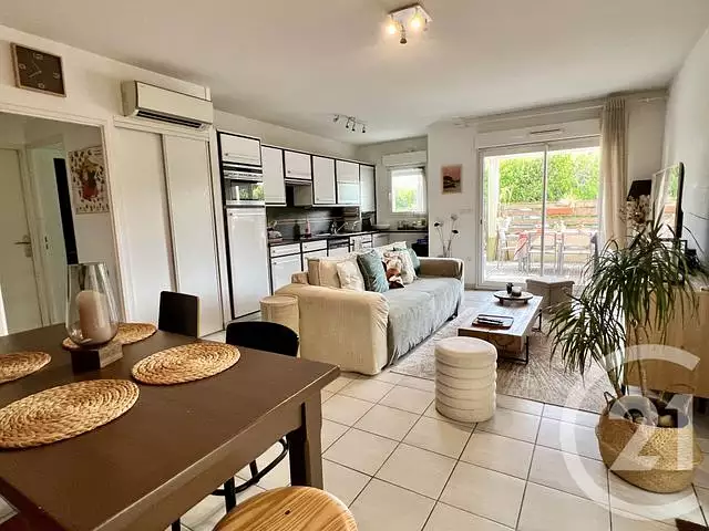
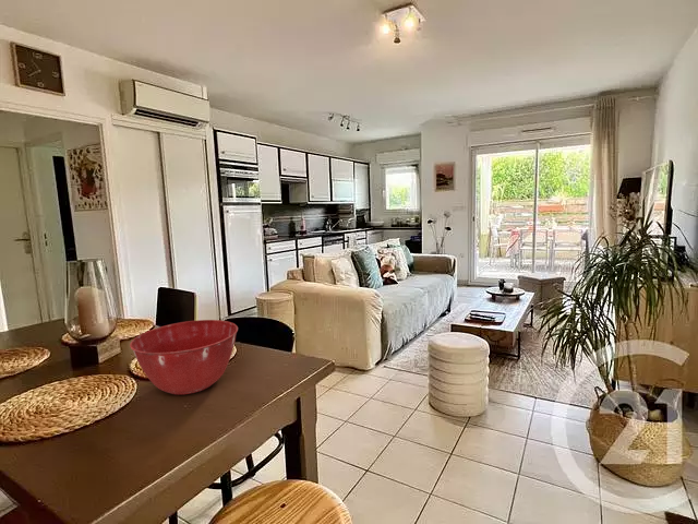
+ mixing bowl [129,319,239,395]
